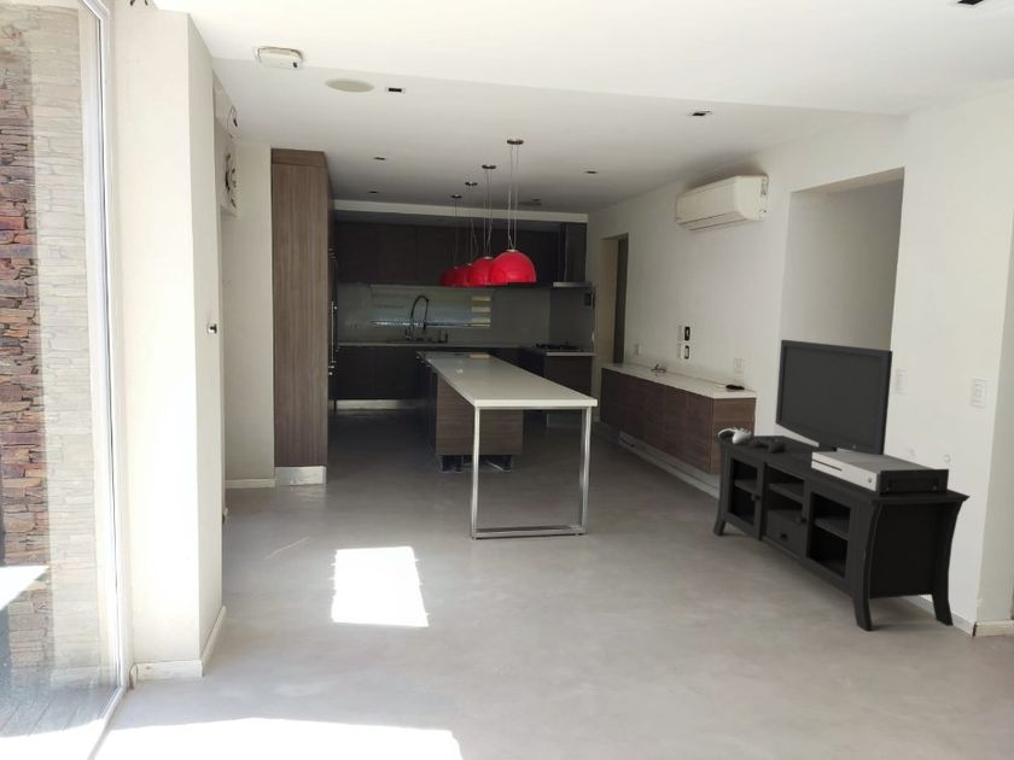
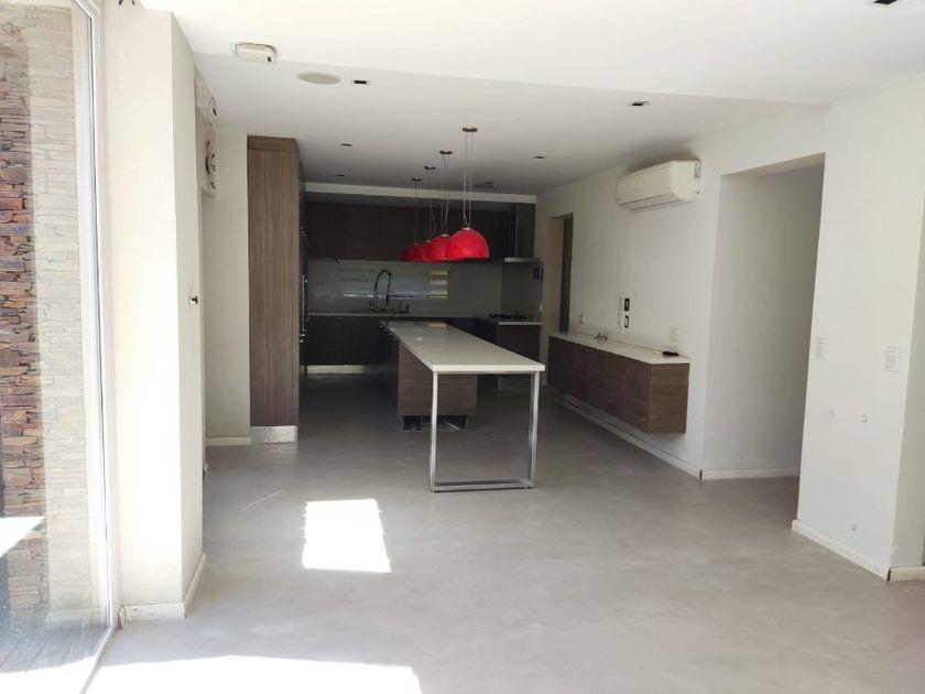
- media console [710,339,972,632]
